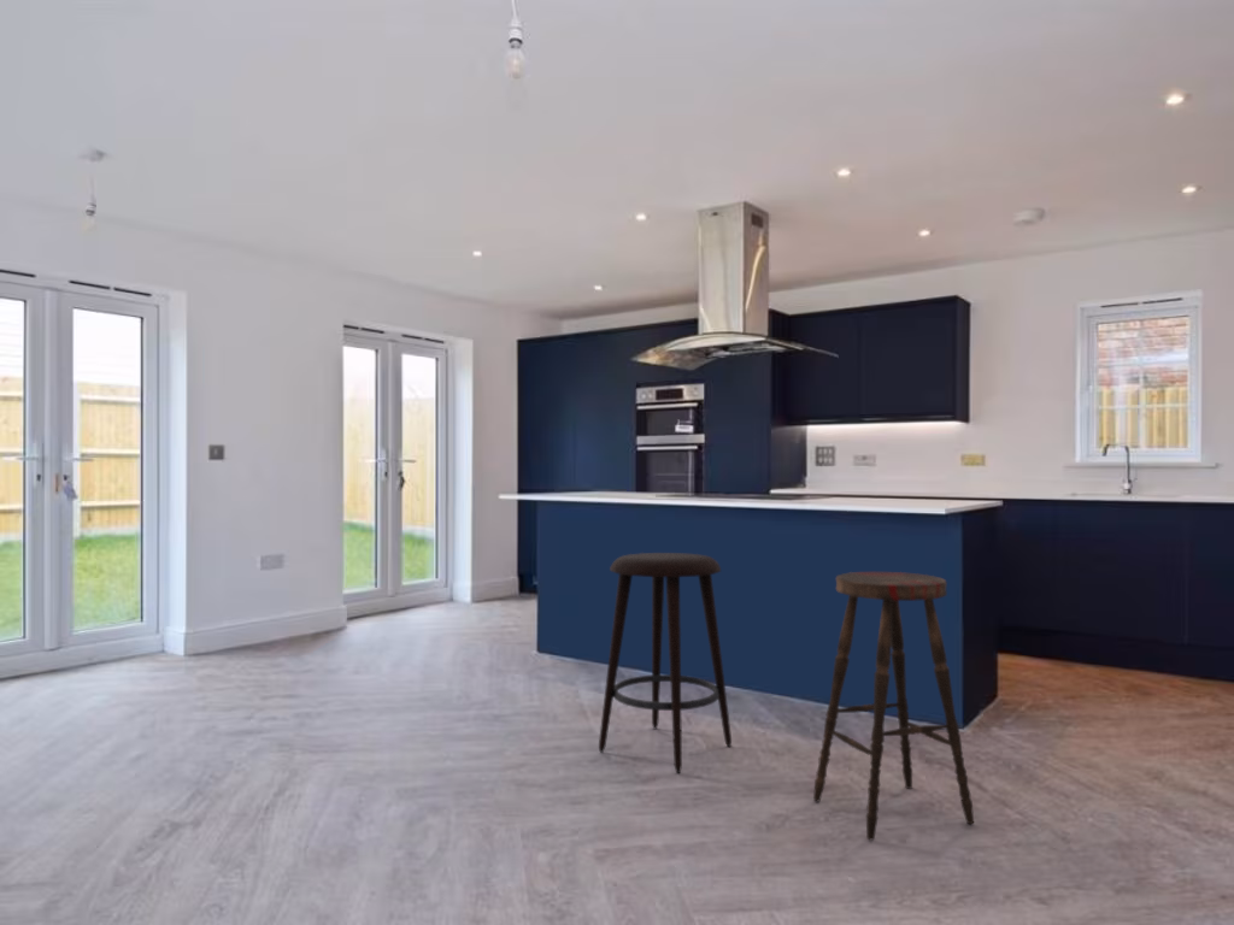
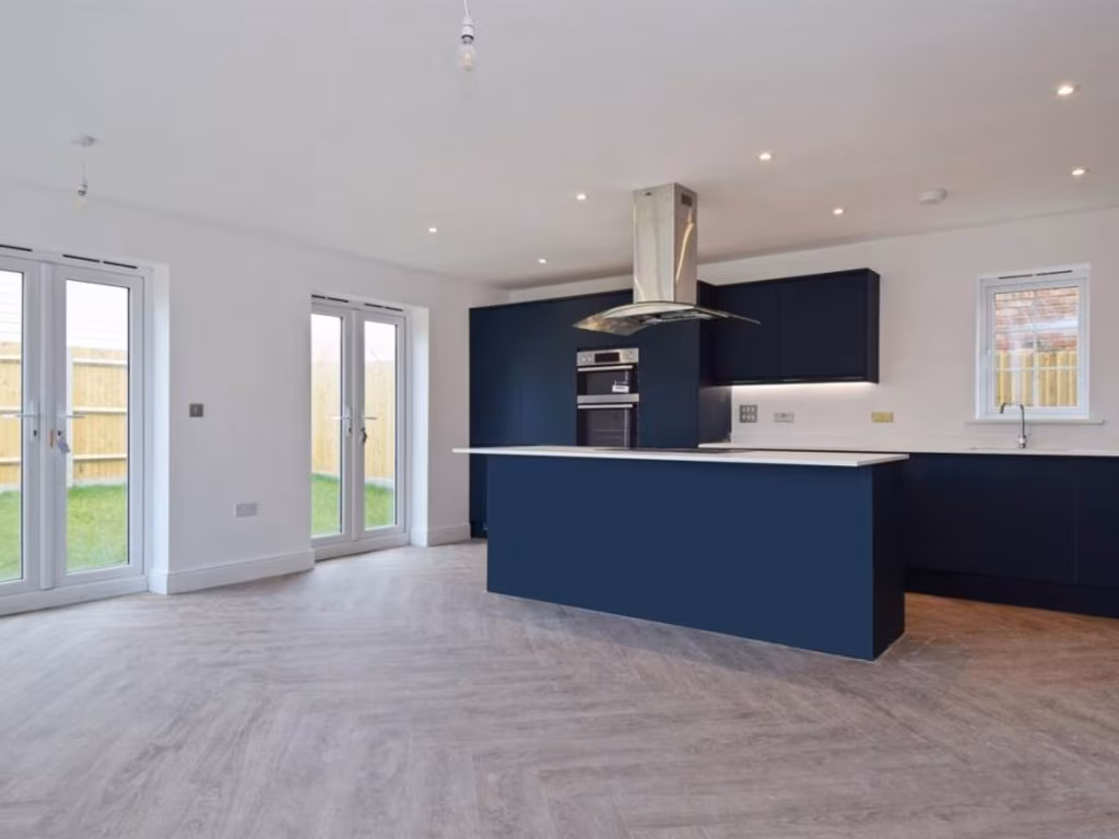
- bar stool [812,571,975,841]
- stool [598,552,733,774]
